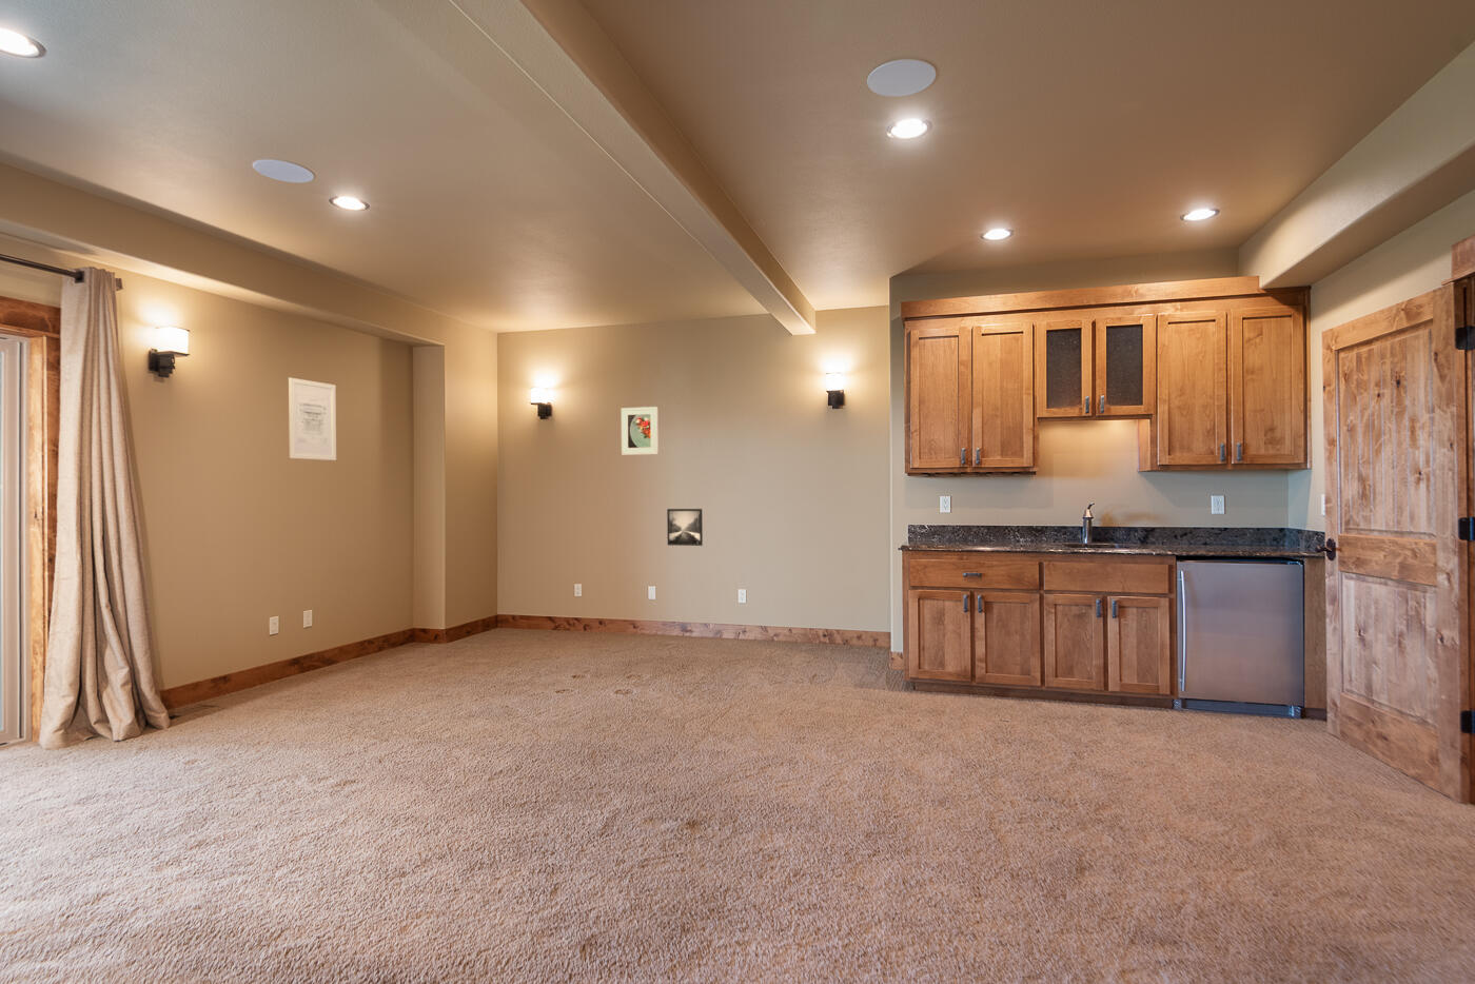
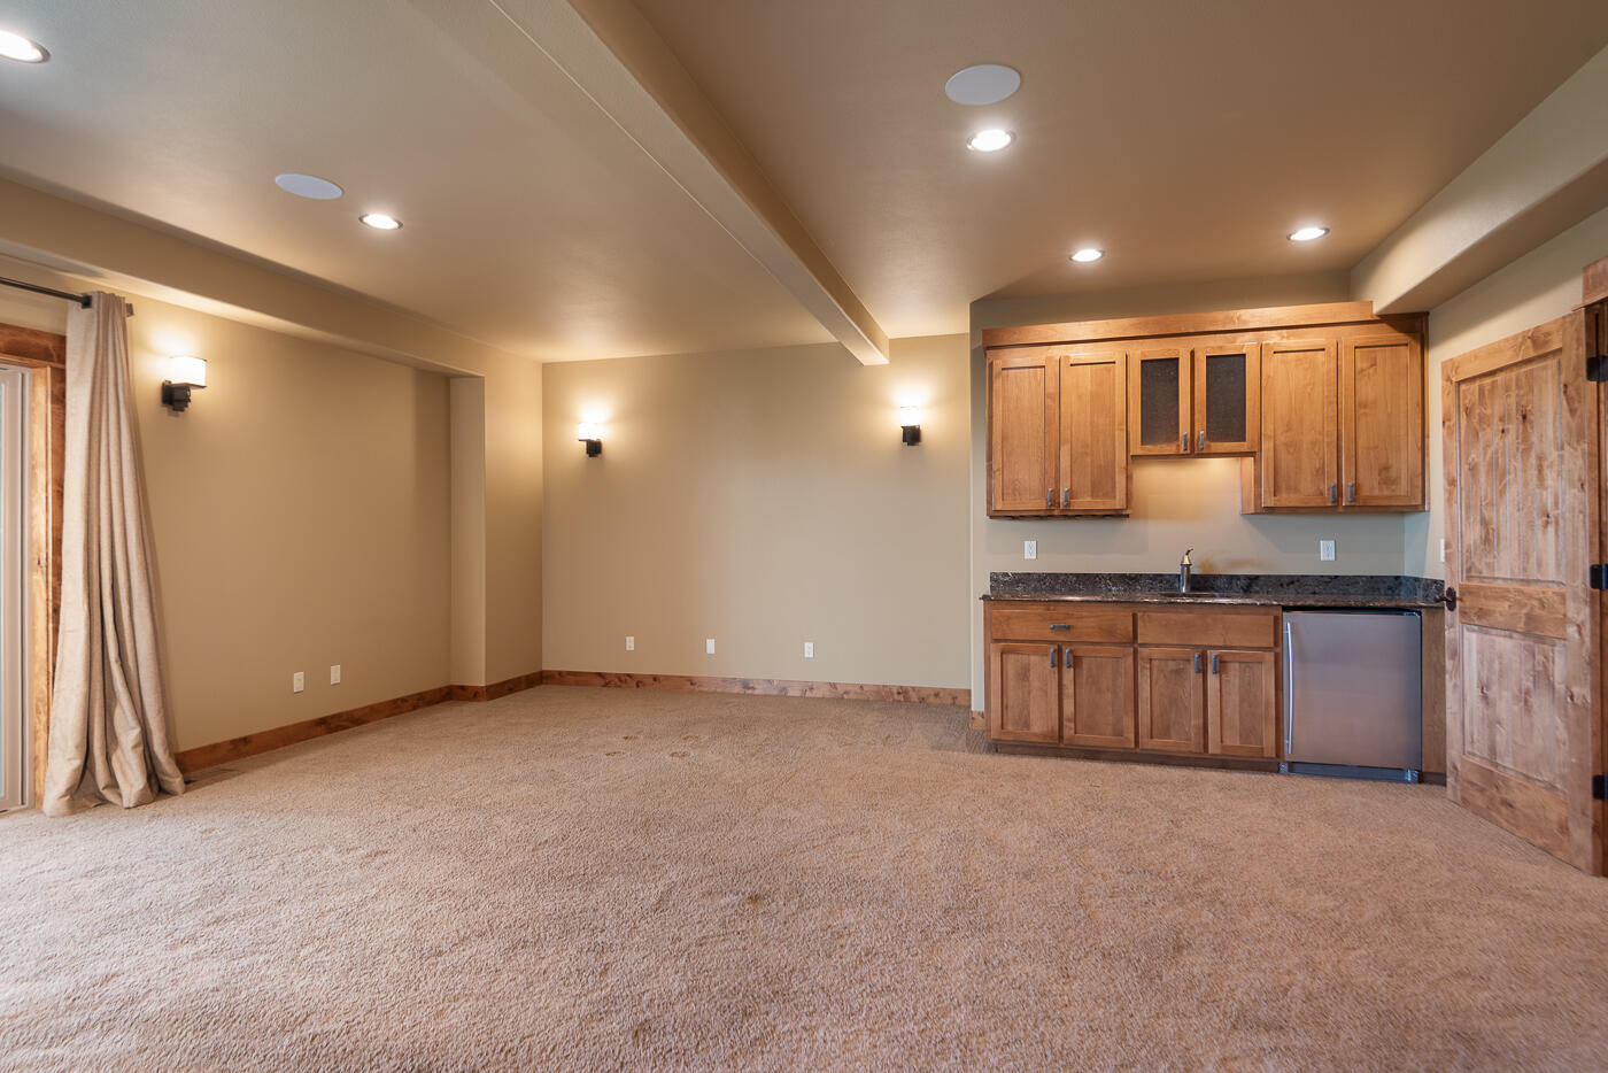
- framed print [621,405,660,456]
- wall art [288,376,337,461]
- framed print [666,507,704,547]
